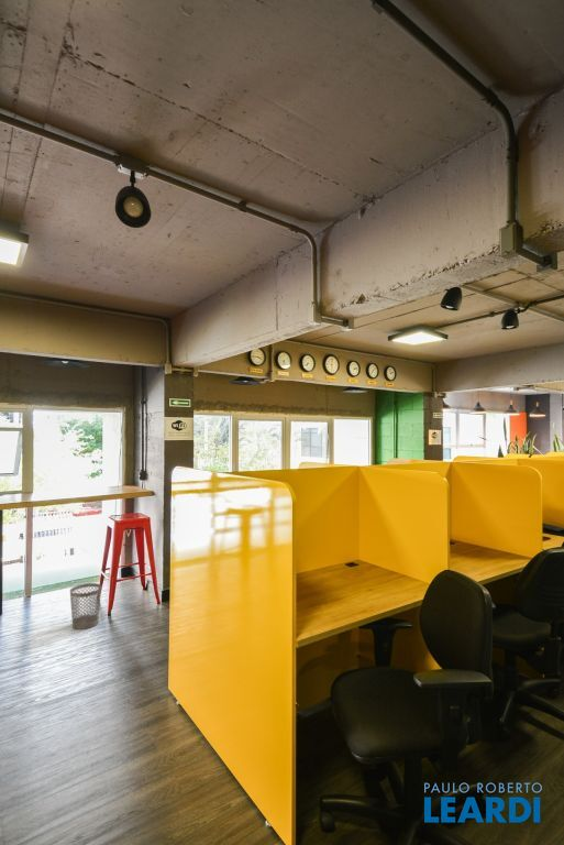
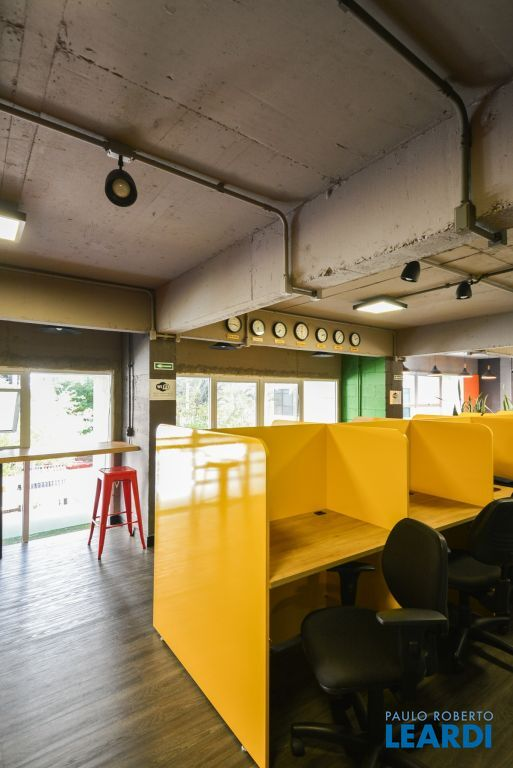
- wastebasket [69,582,102,630]
